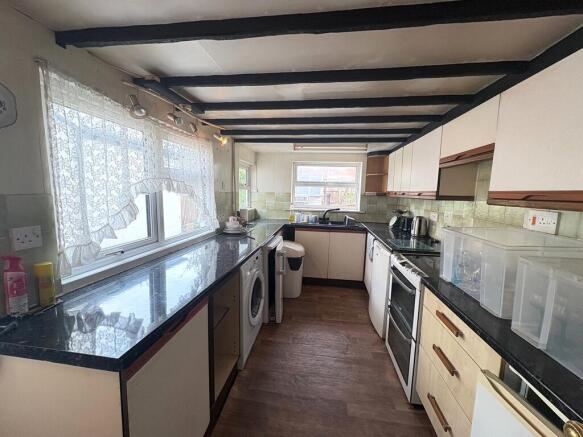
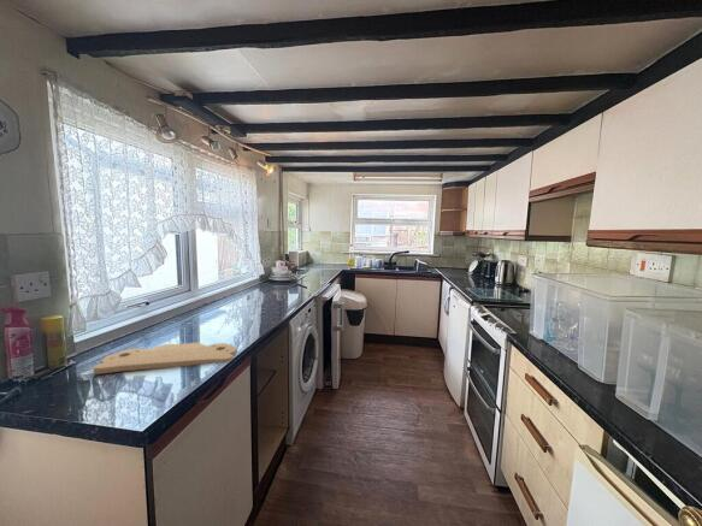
+ cutting board [93,342,237,376]
